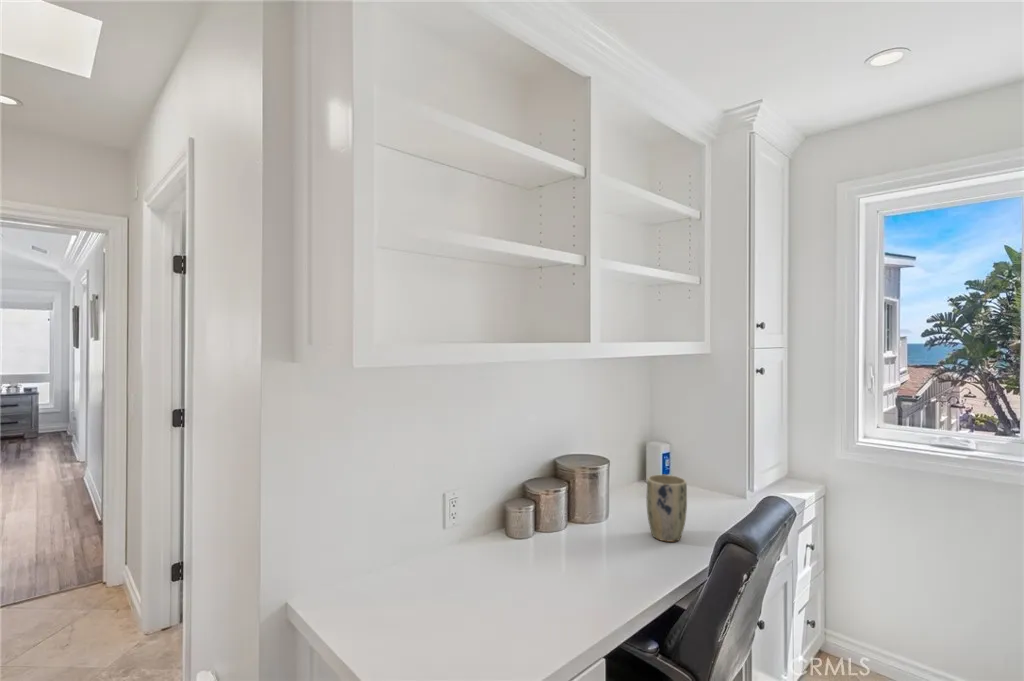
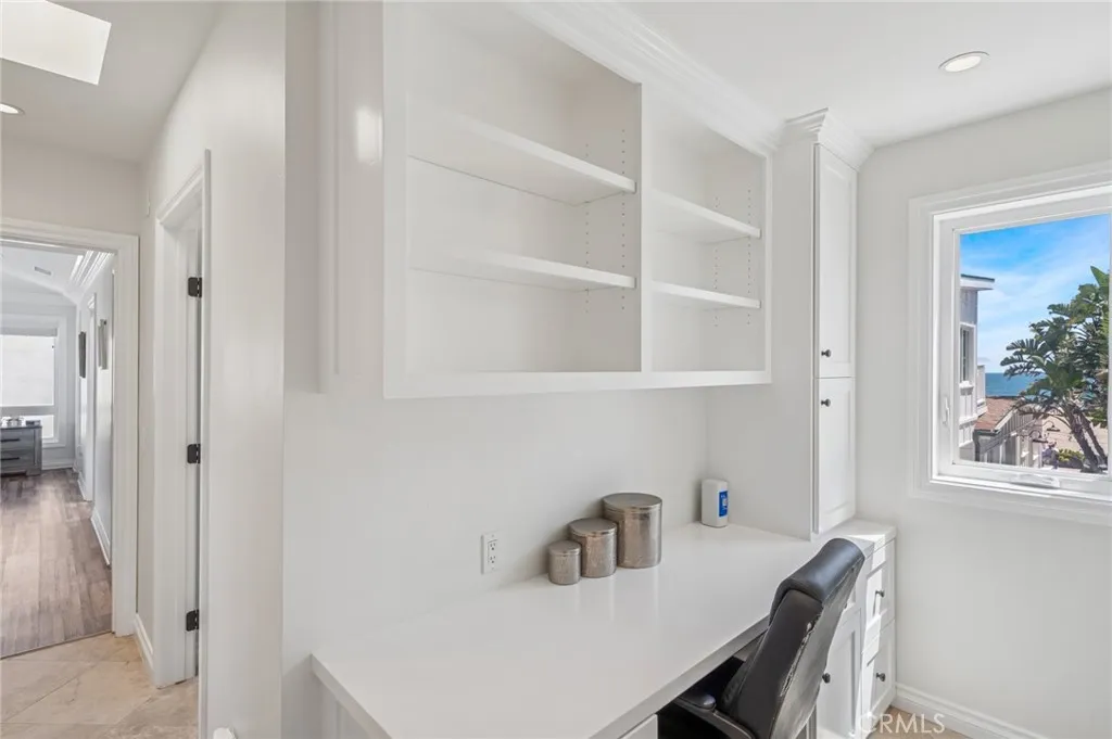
- plant pot [645,474,688,543]
